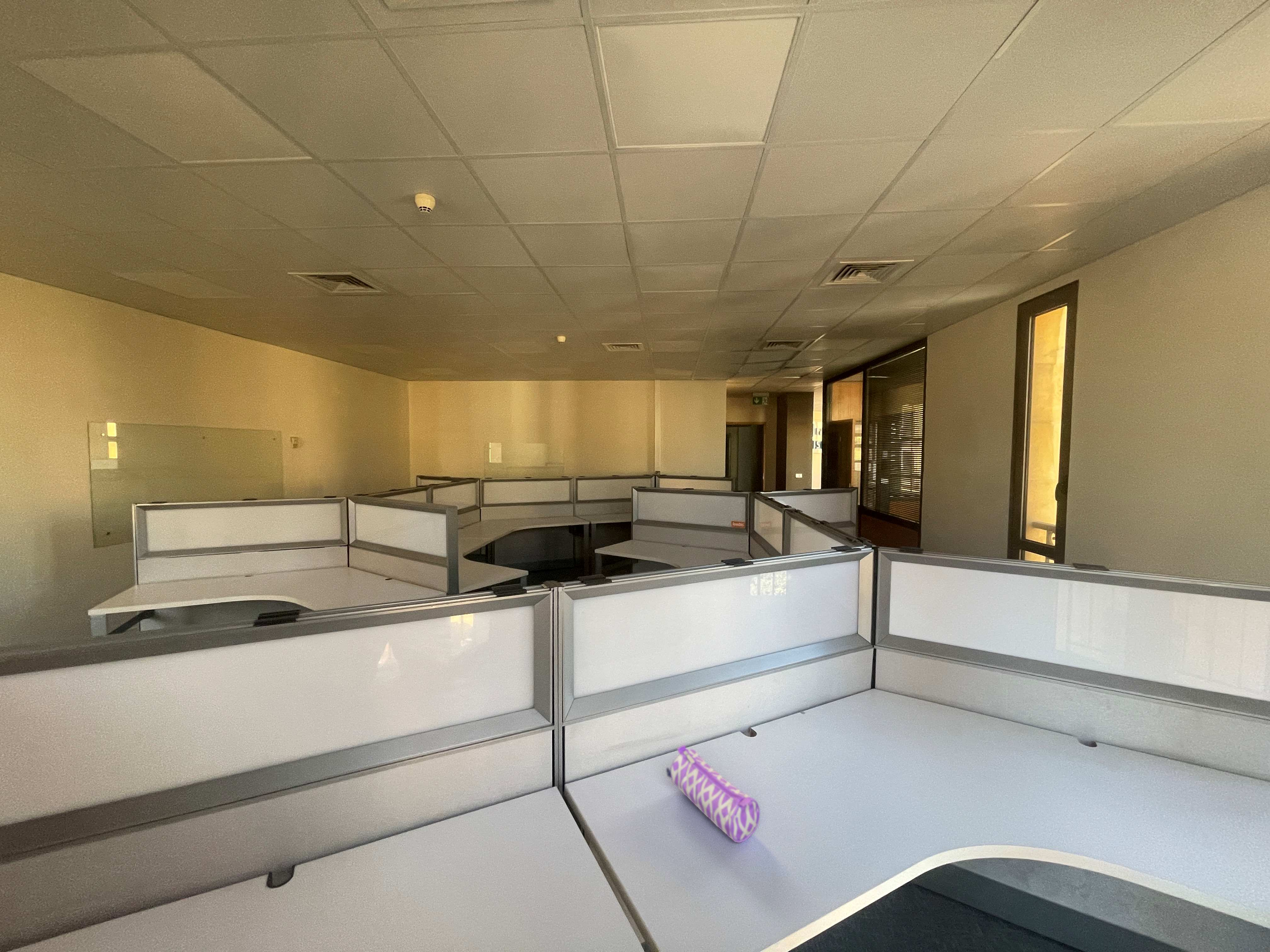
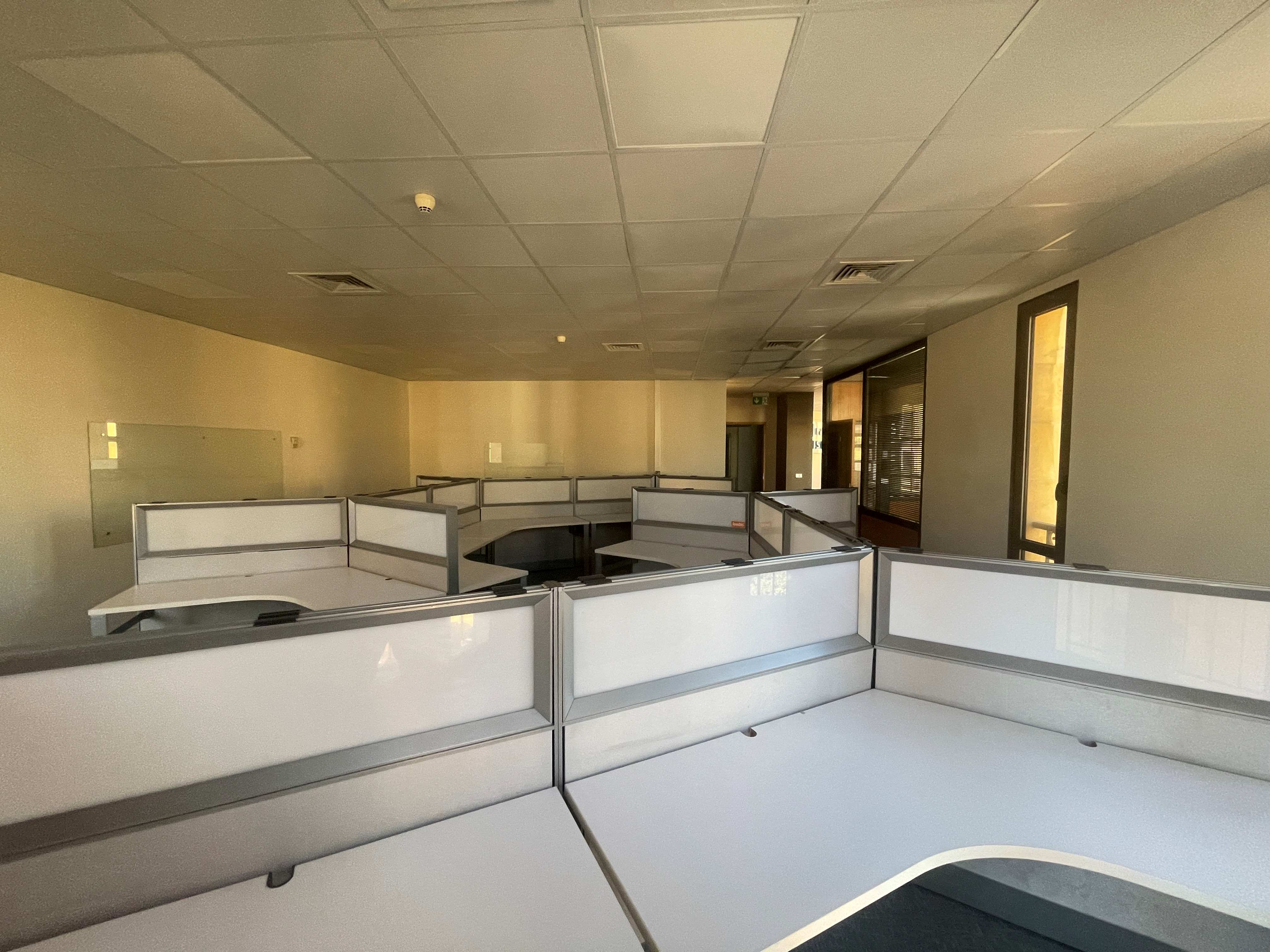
- pencil case [666,745,760,843]
